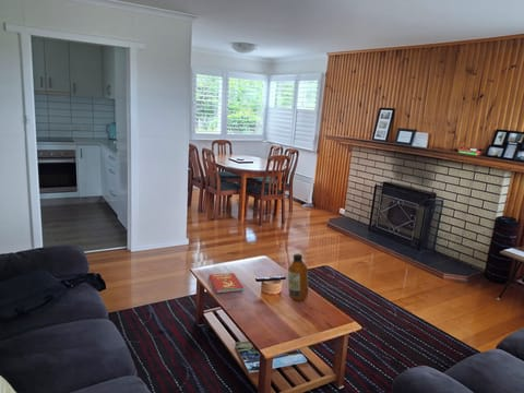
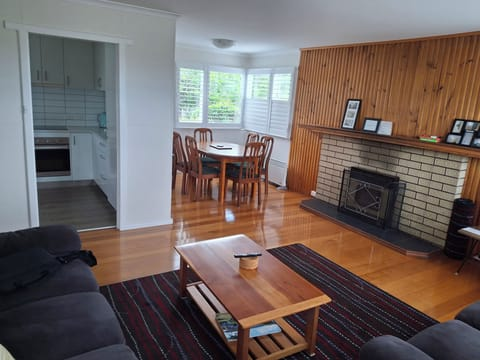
- book [207,272,245,294]
- bottle [287,253,309,302]
